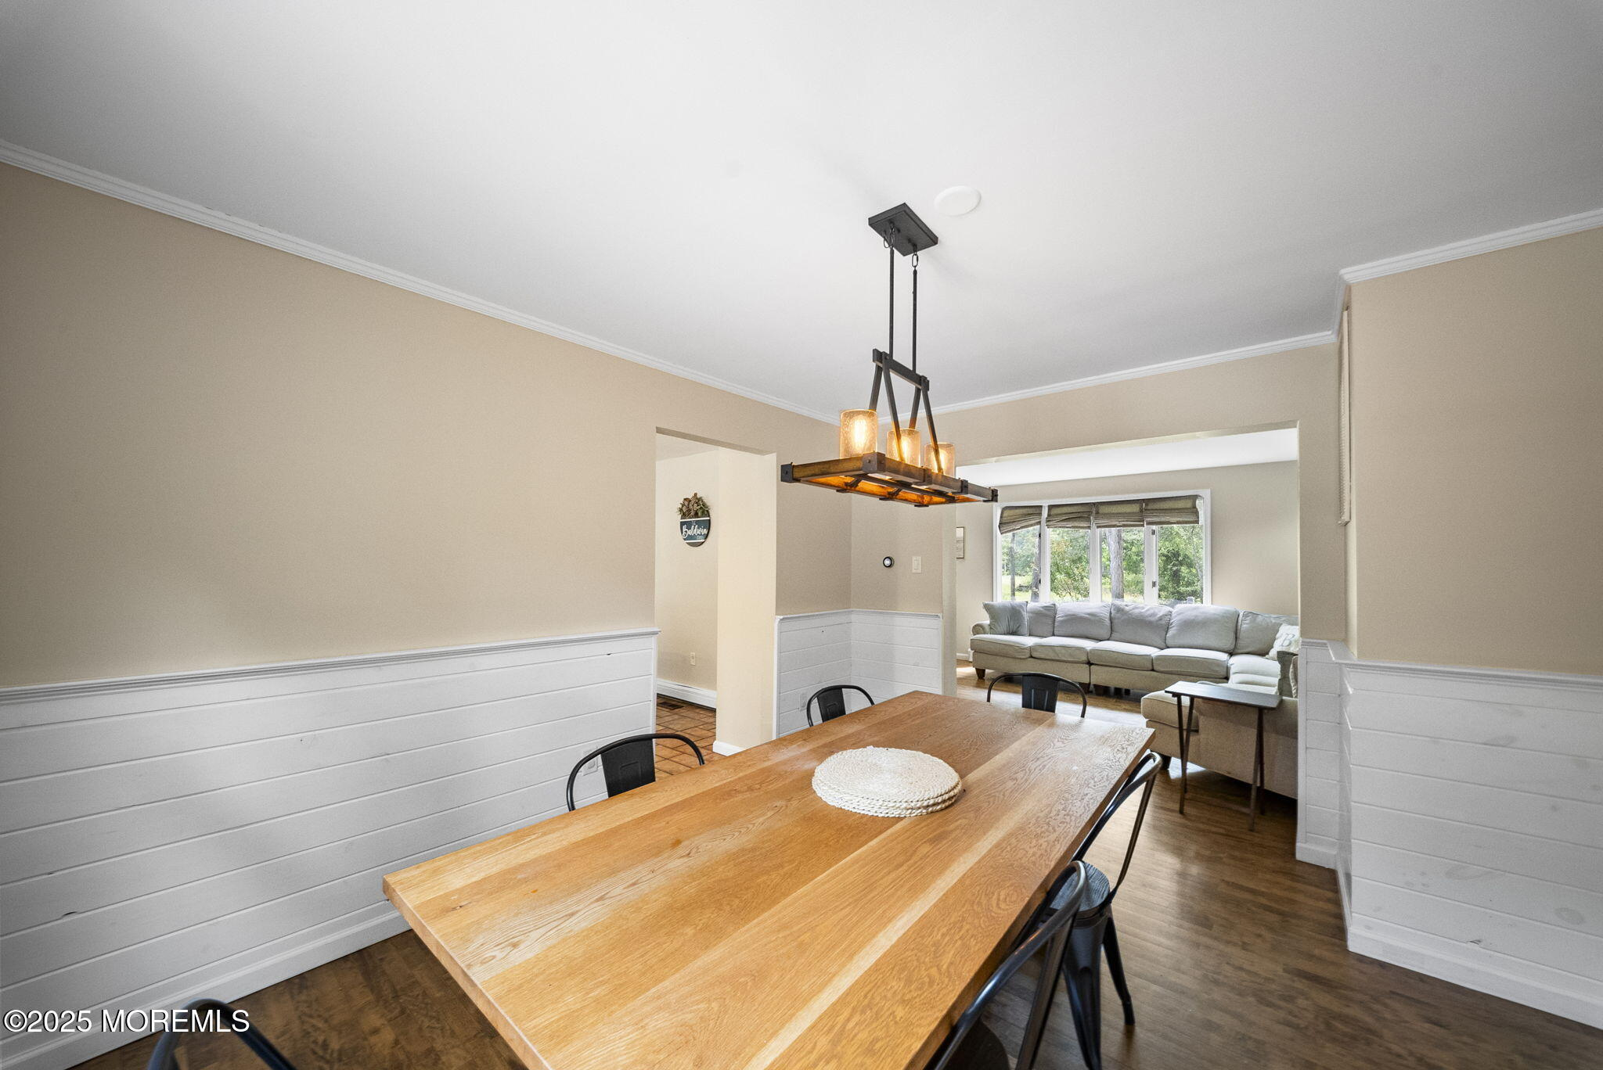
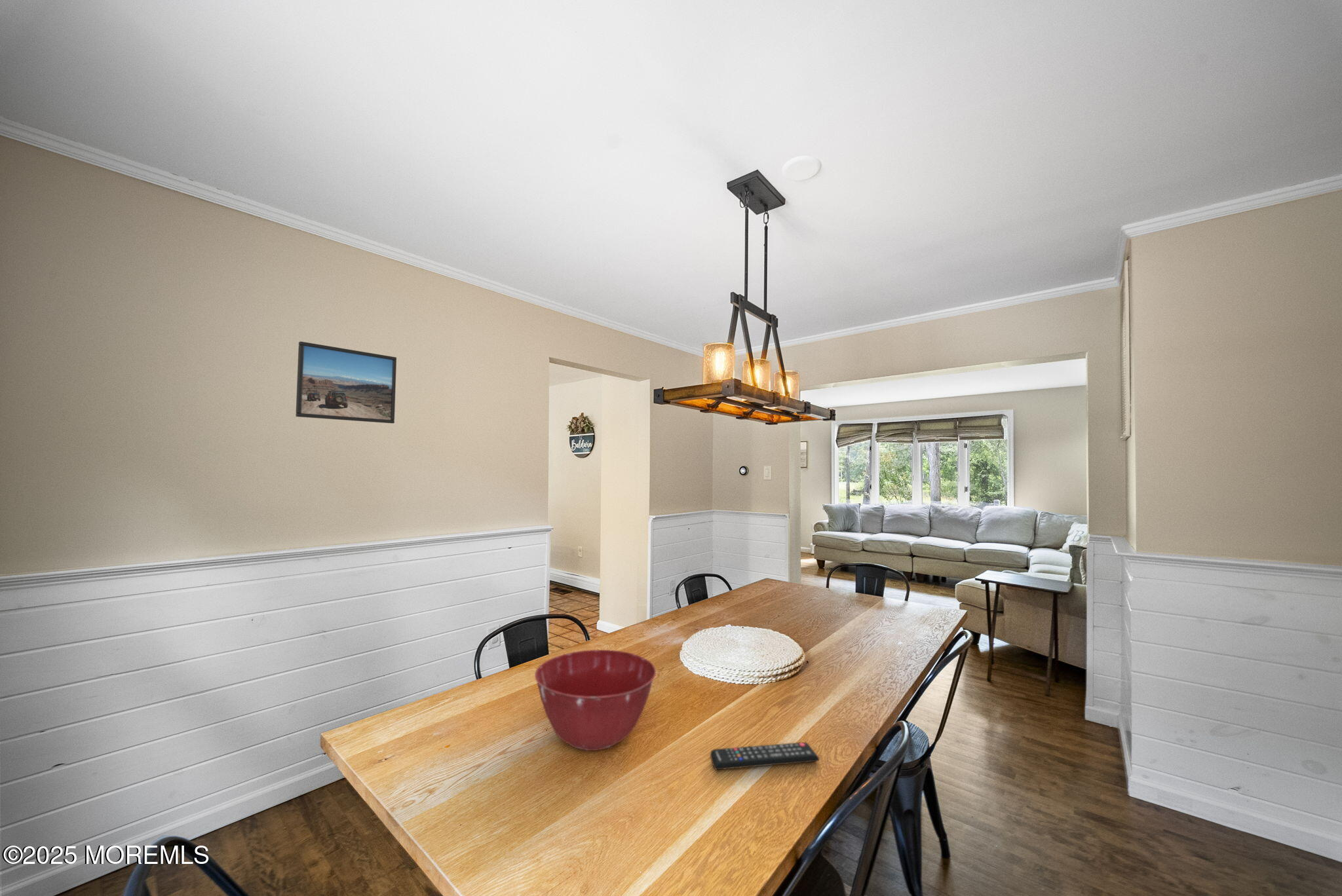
+ remote control [710,741,820,771]
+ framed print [295,341,397,424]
+ mixing bowl [534,649,657,751]
